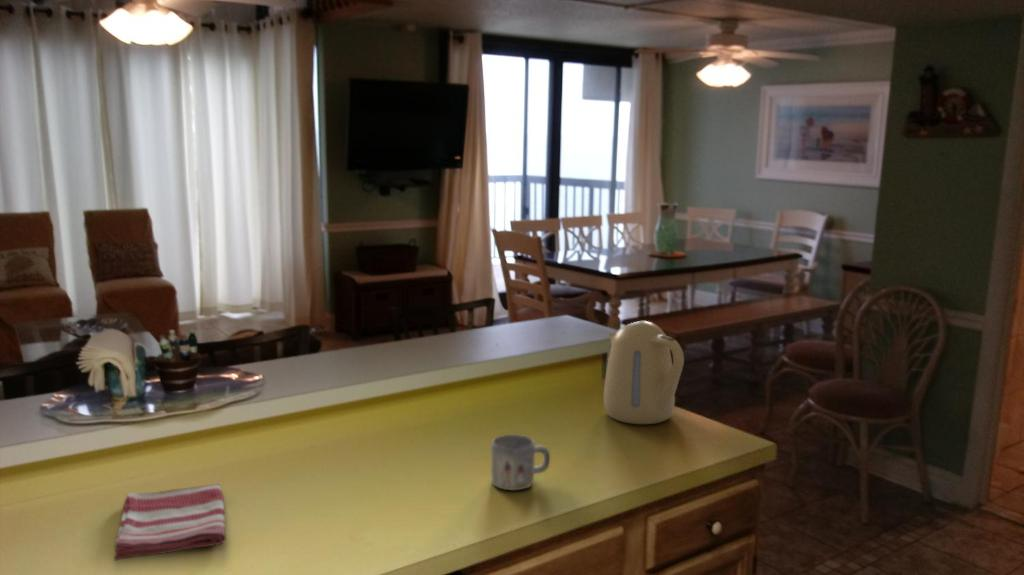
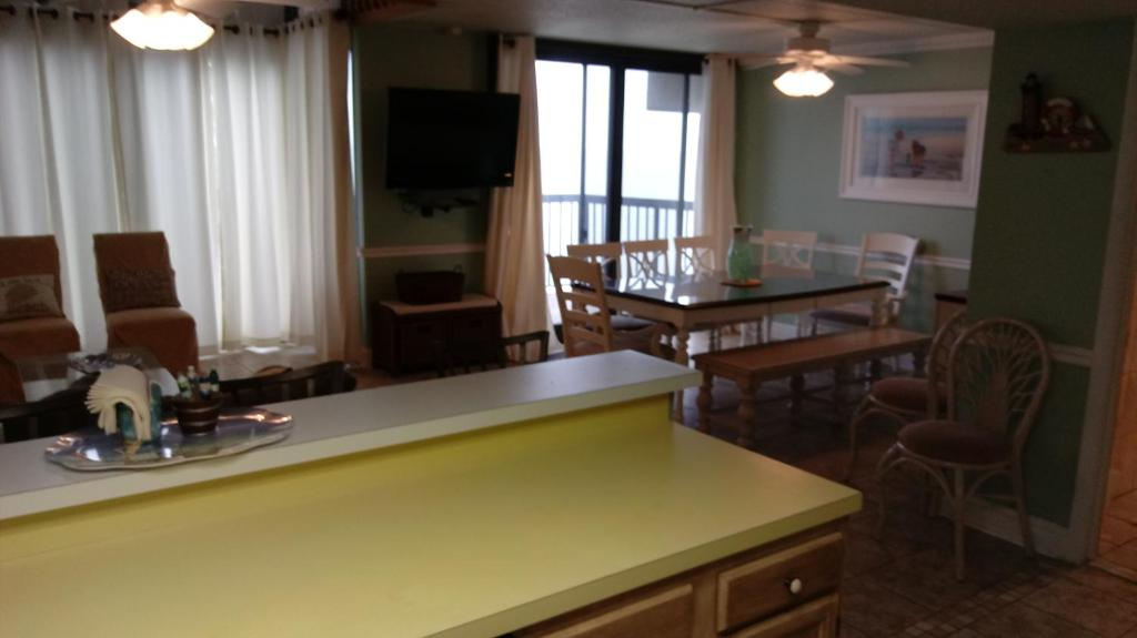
- mug [490,434,551,491]
- kettle [603,320,685,425]
- dish towel [113,483,227,562]
